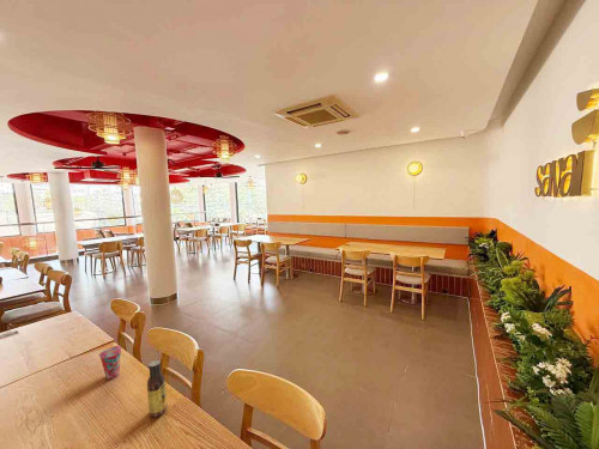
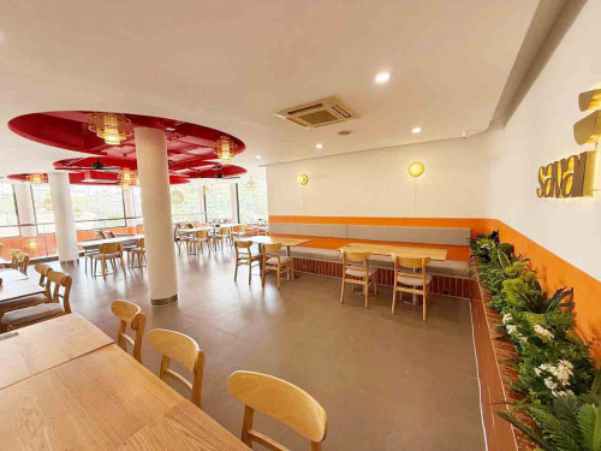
- cup [98,345,122,381]
- sauce bottle [146,359,169,418]
